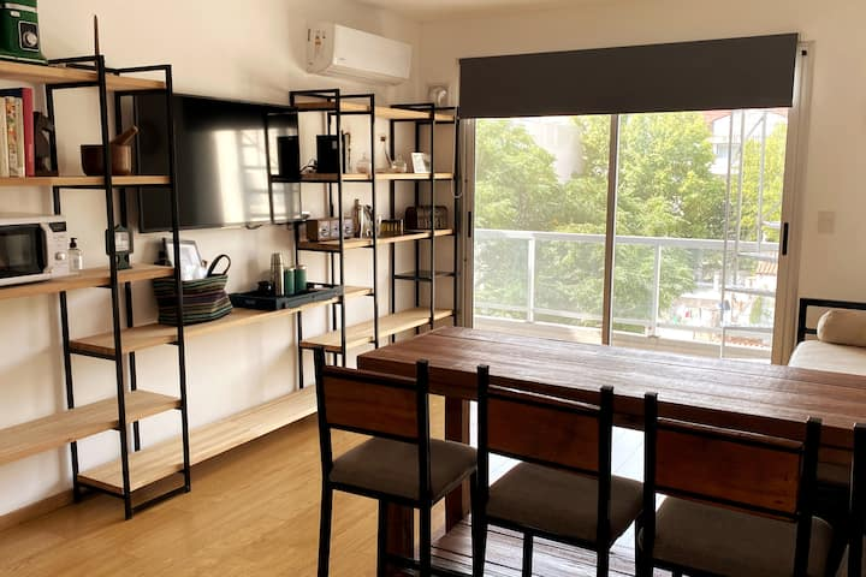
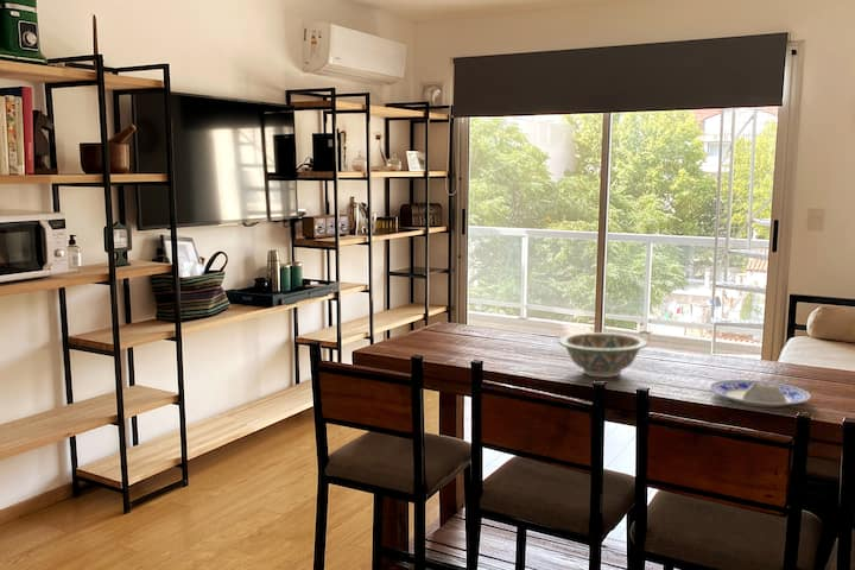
+ plate [708,379,812,408]
+ decorative bowl [558,331,648,379]
